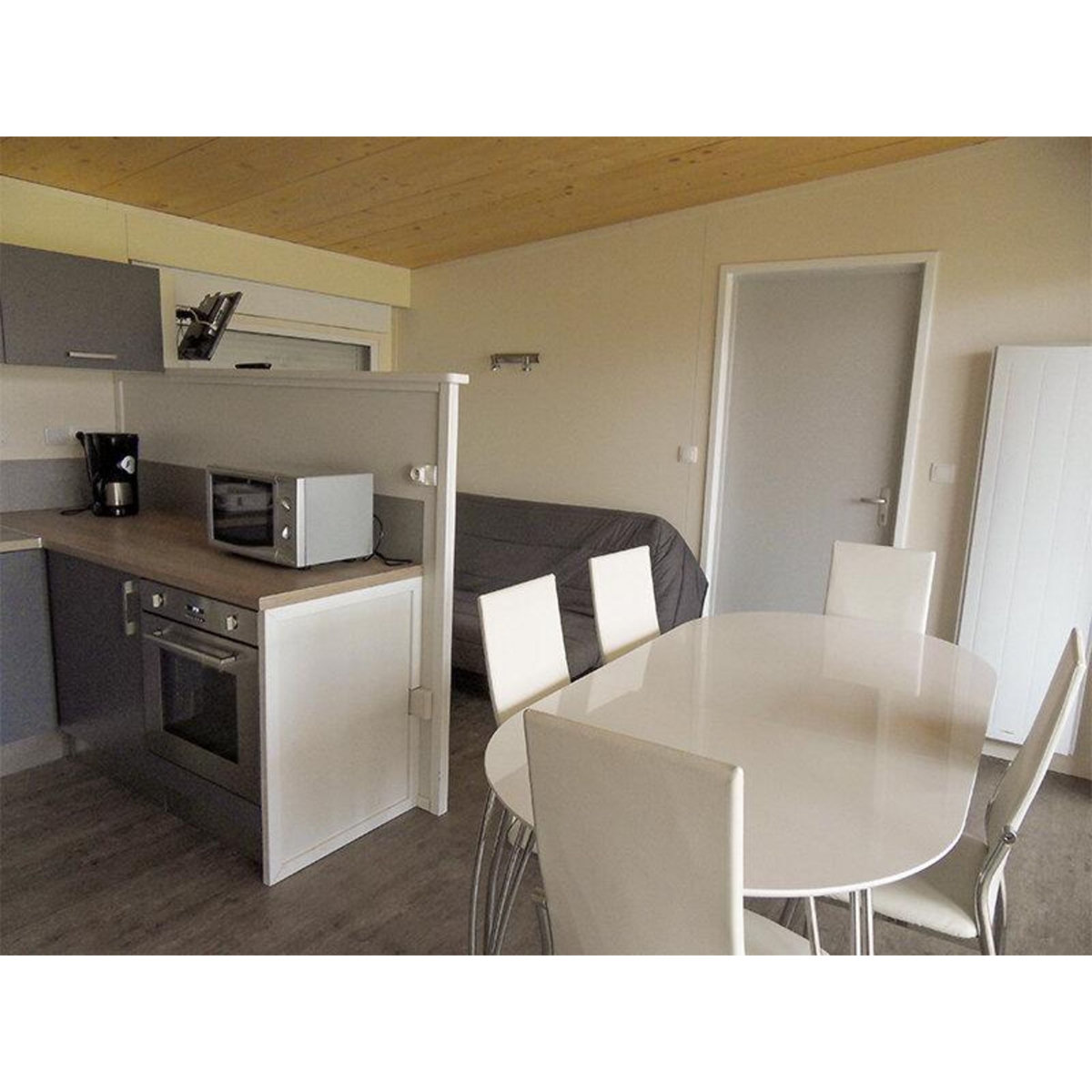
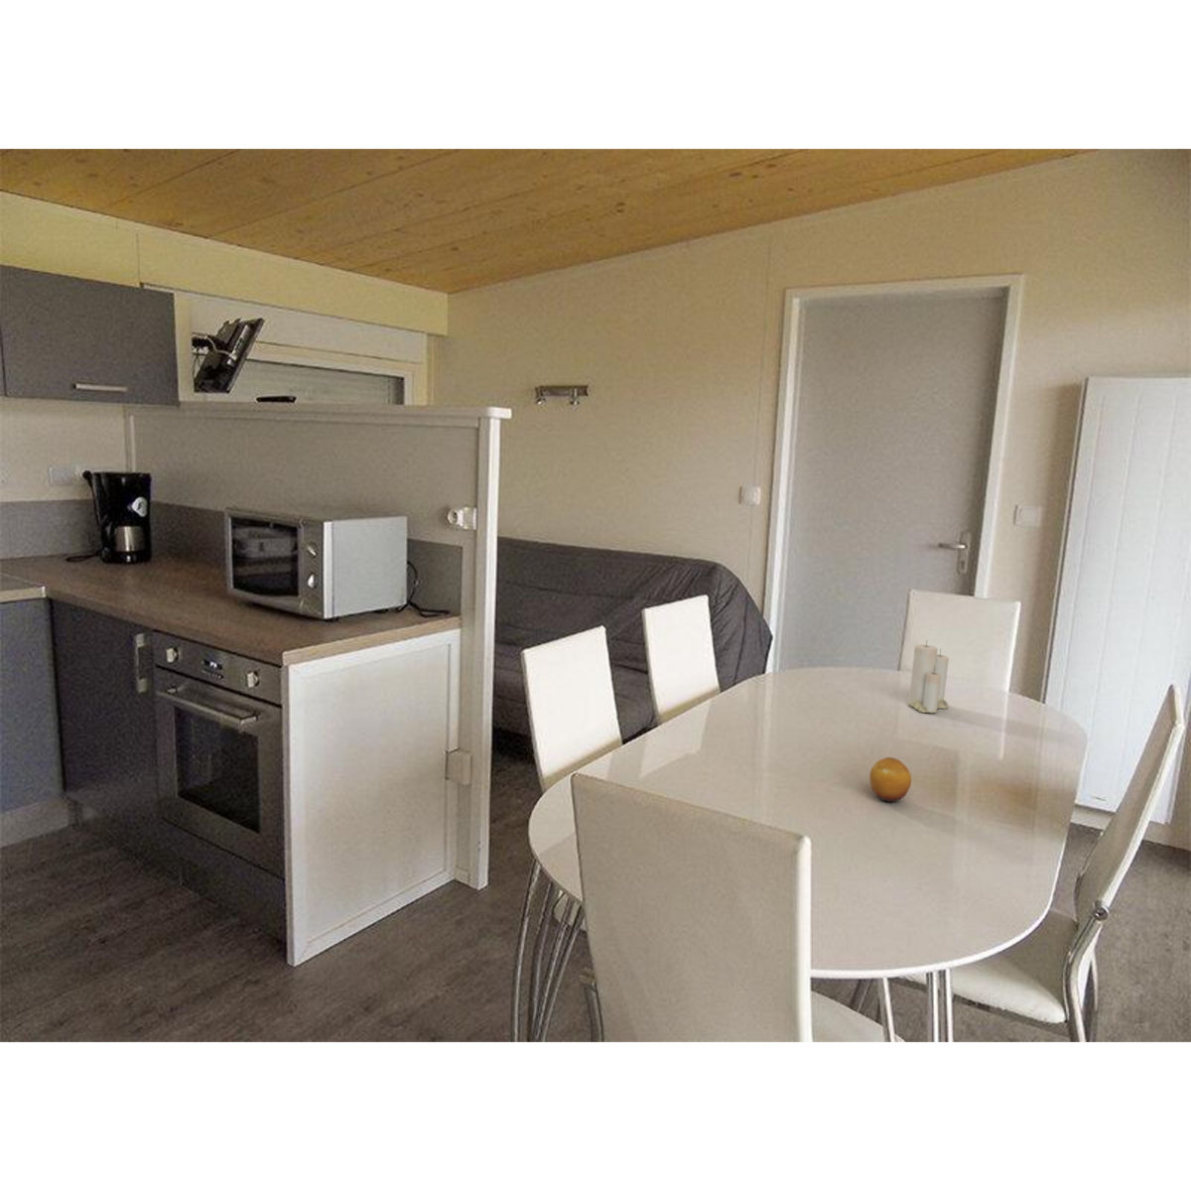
+ candle [909,641,950,713]
+ fruit [868,756,912,803]
